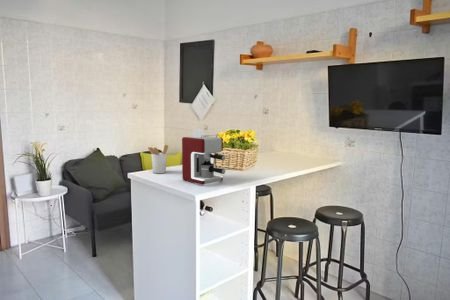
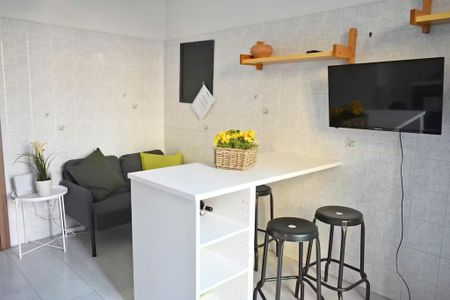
- coffee maker [181,128,226,185]
- utensil holder [147,144,169,174]
